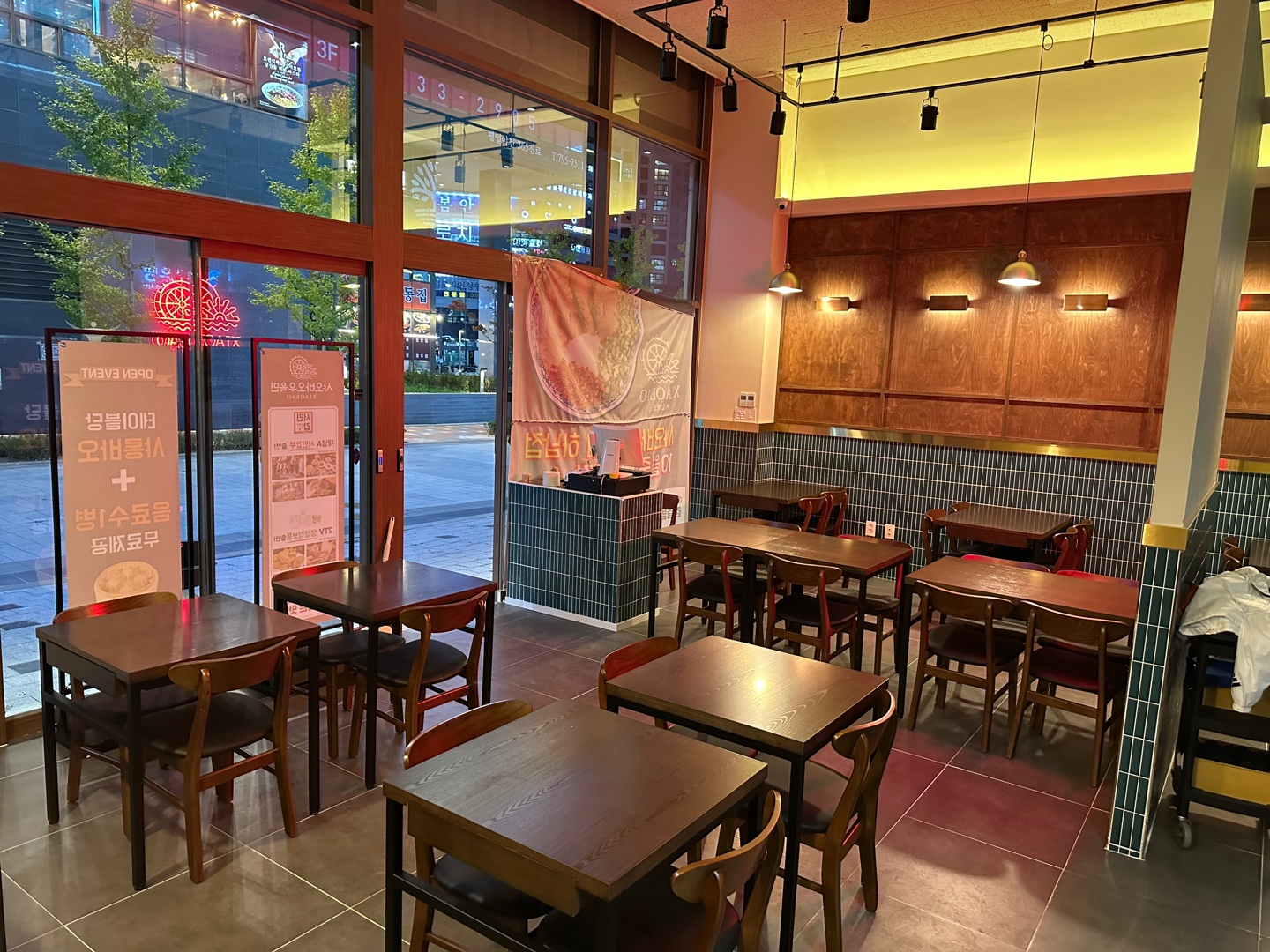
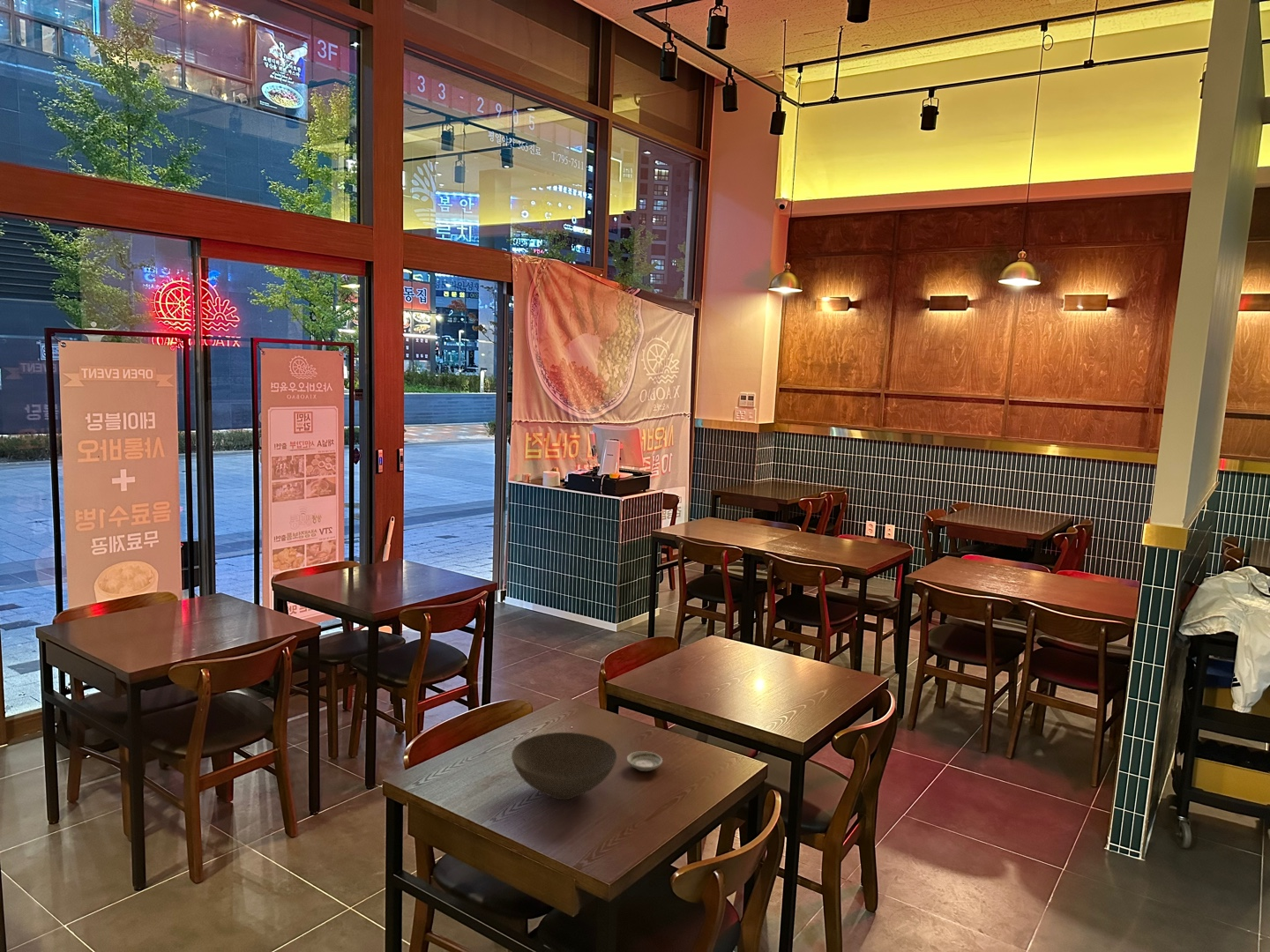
+ bowl [511,732,617,800]
+ saucer [626,750,663,772]
